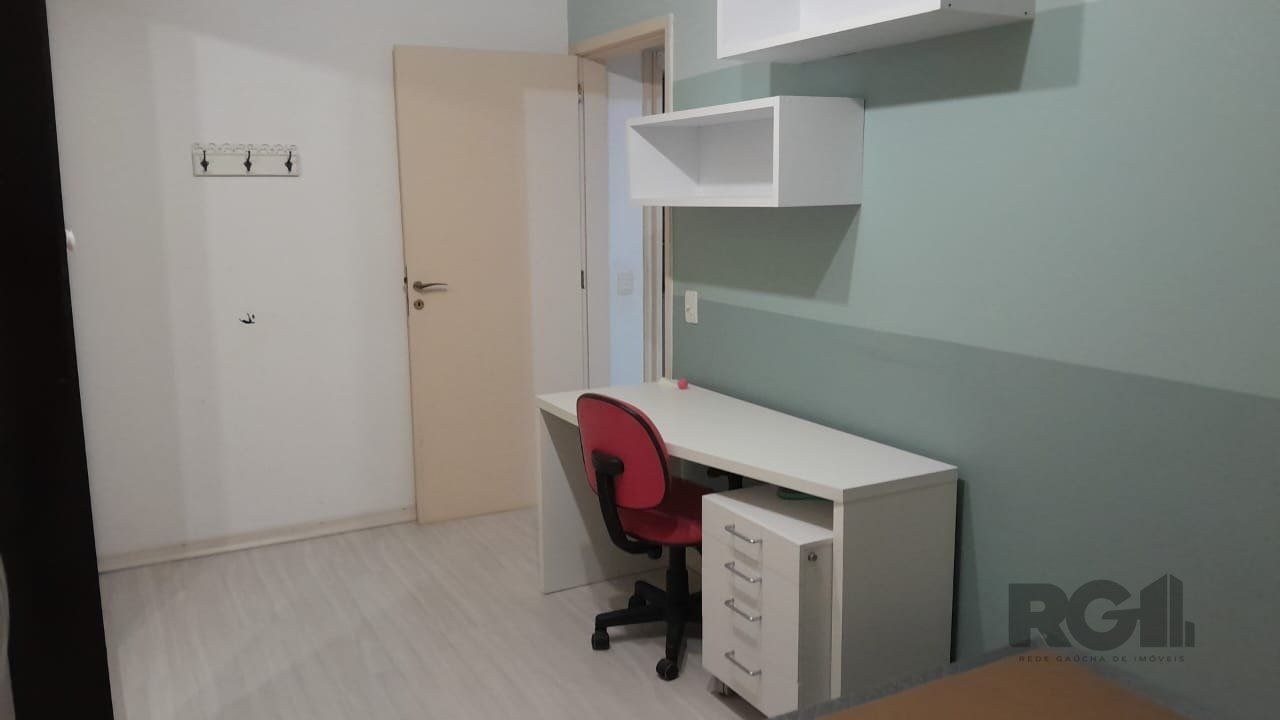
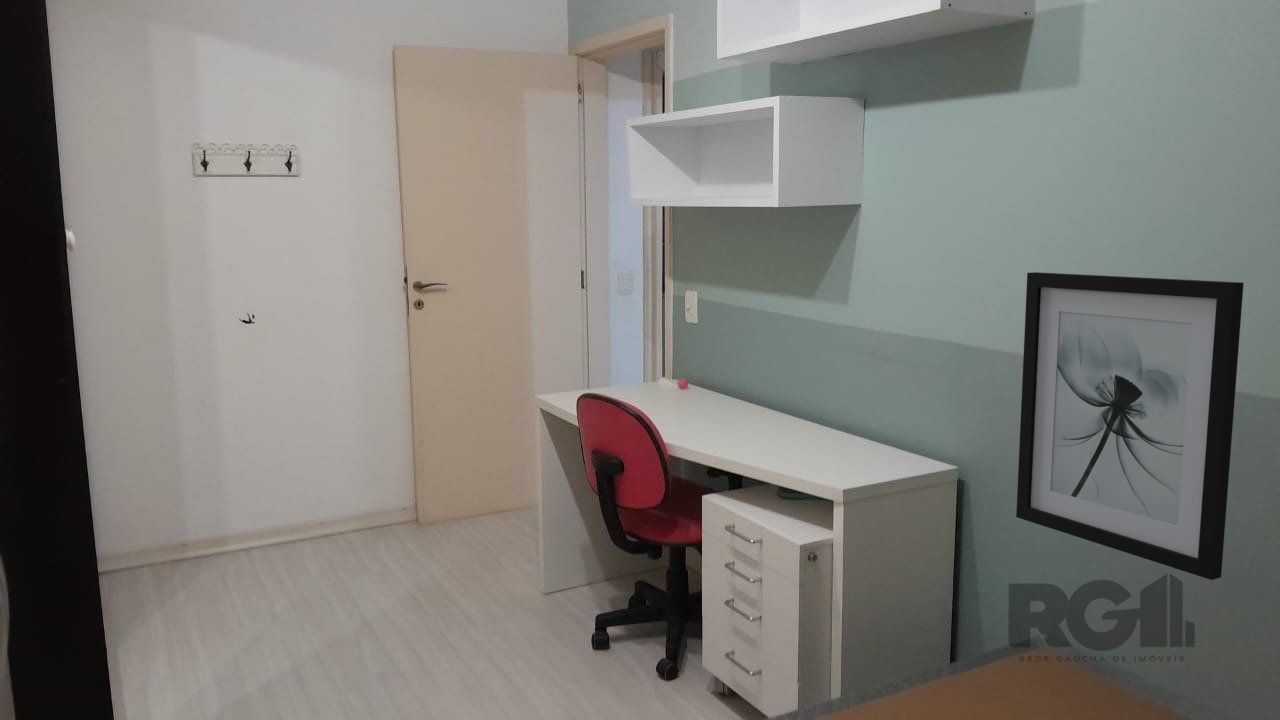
+ wall art [1015,271,1245,581]
